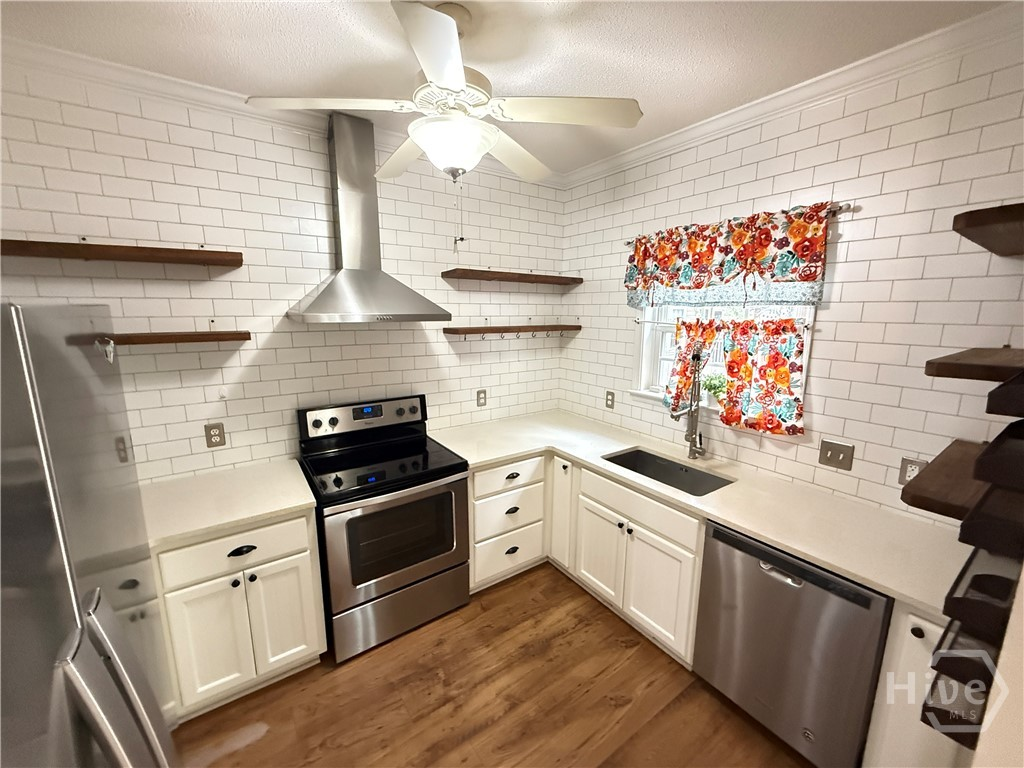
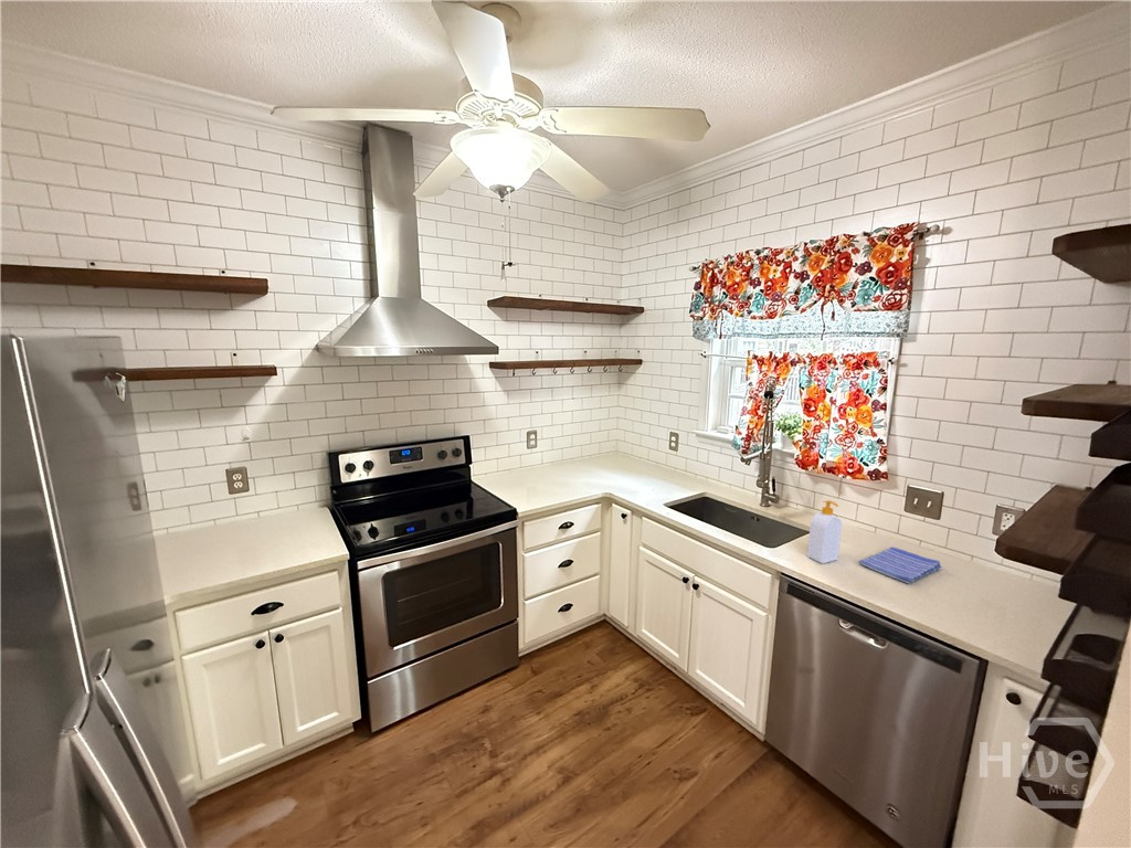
+ soap bottle [806,499,843,564]
+ dish towel [857,545,942,585]
